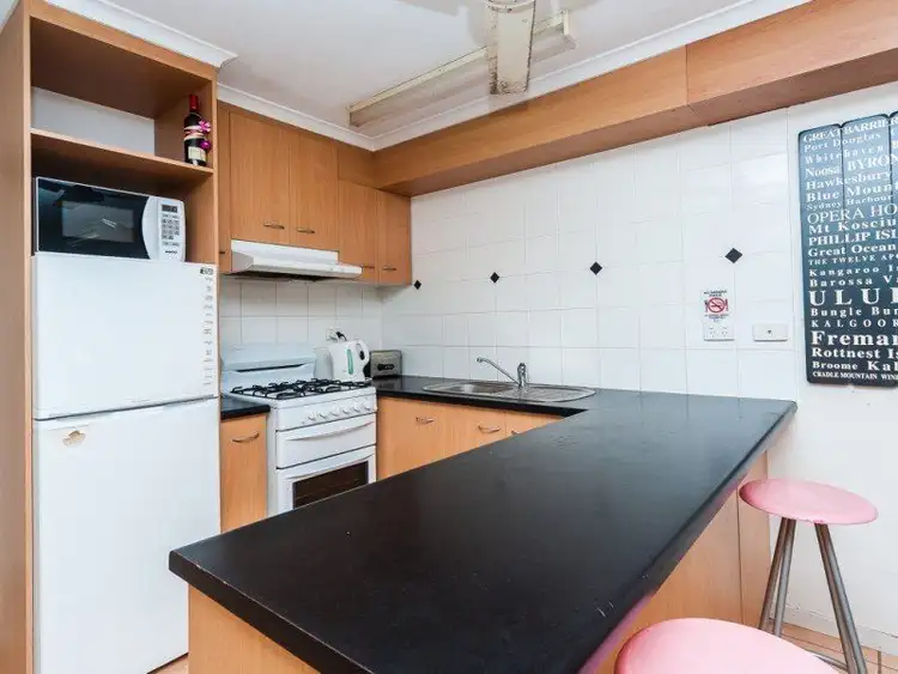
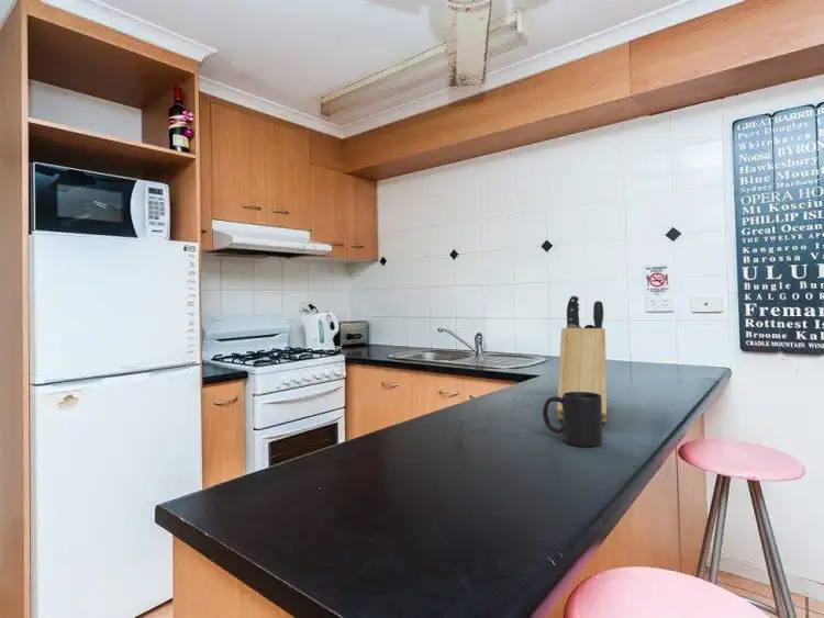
+ knife block [556,294,608,424]
+ mug [542,392,603,448]
